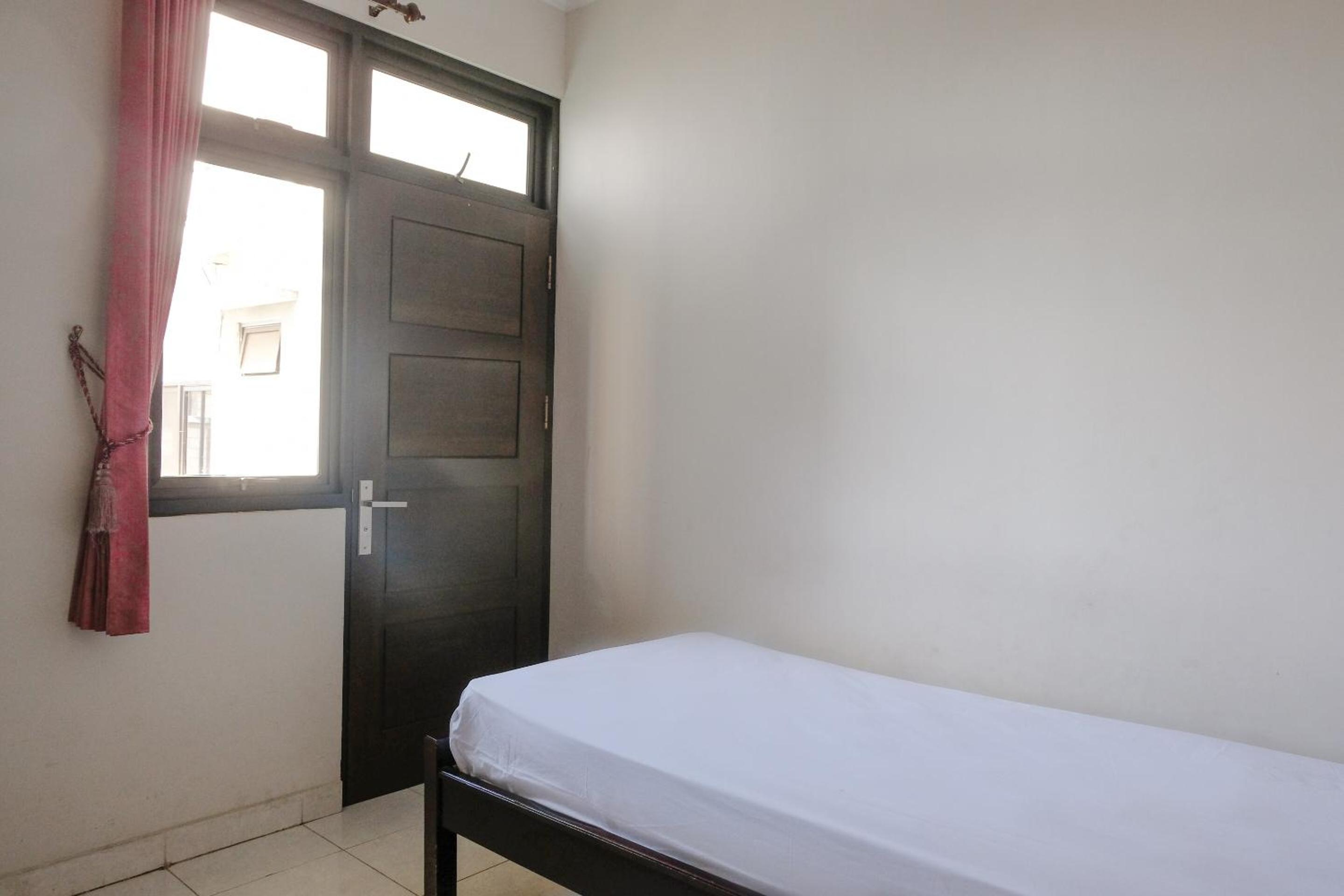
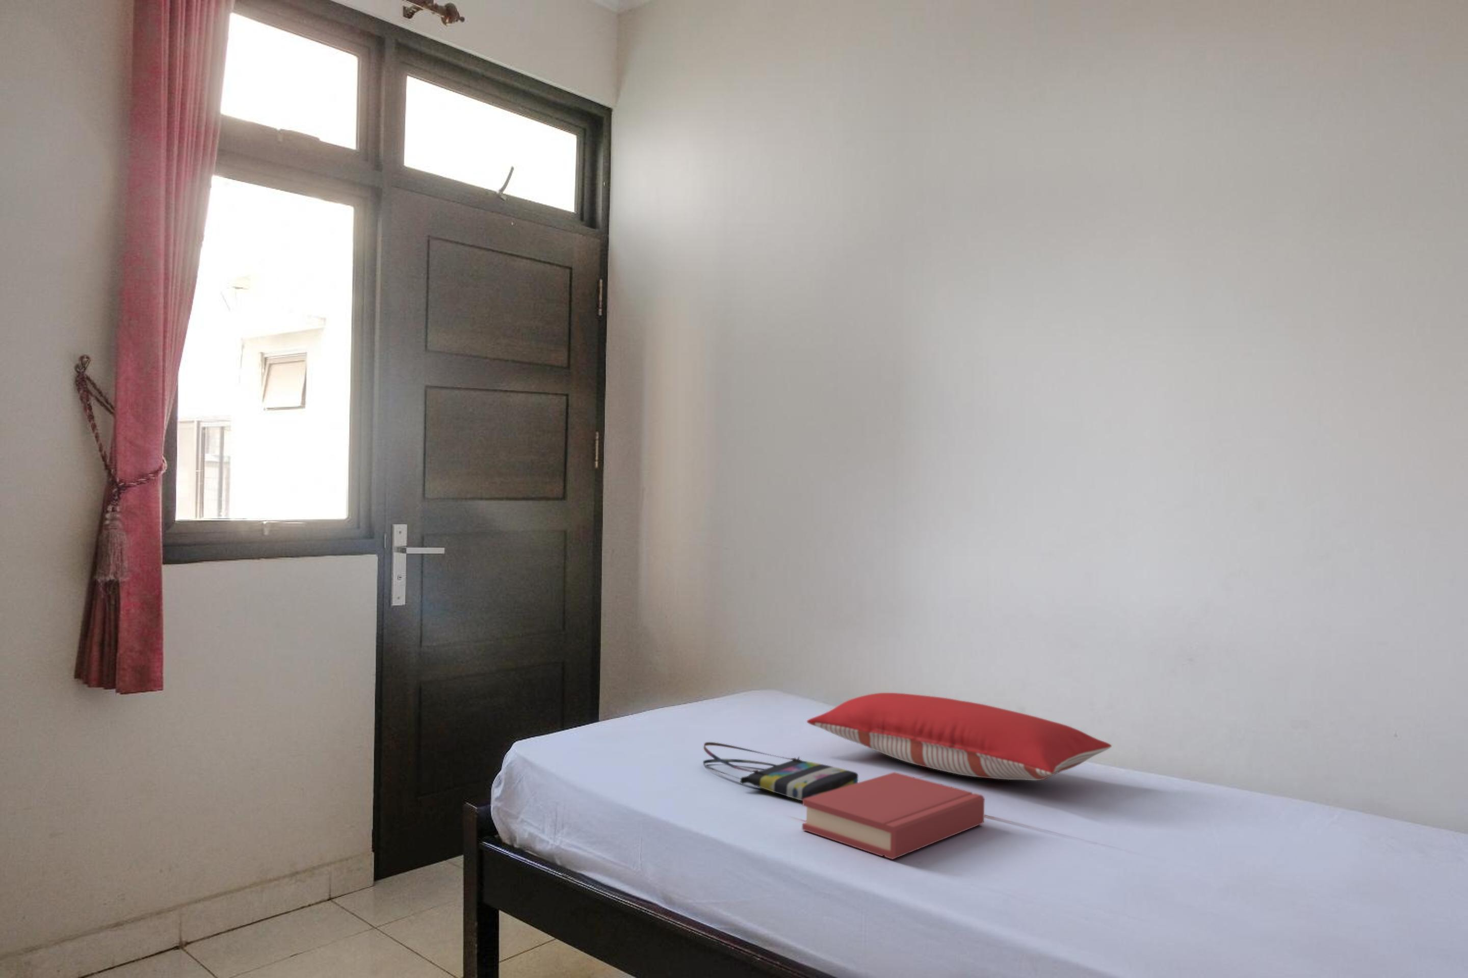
+ pillow [806,692,1112,782]
+ hardback book [802,772,985,860]
+ tote bag [702,741,859,801]
